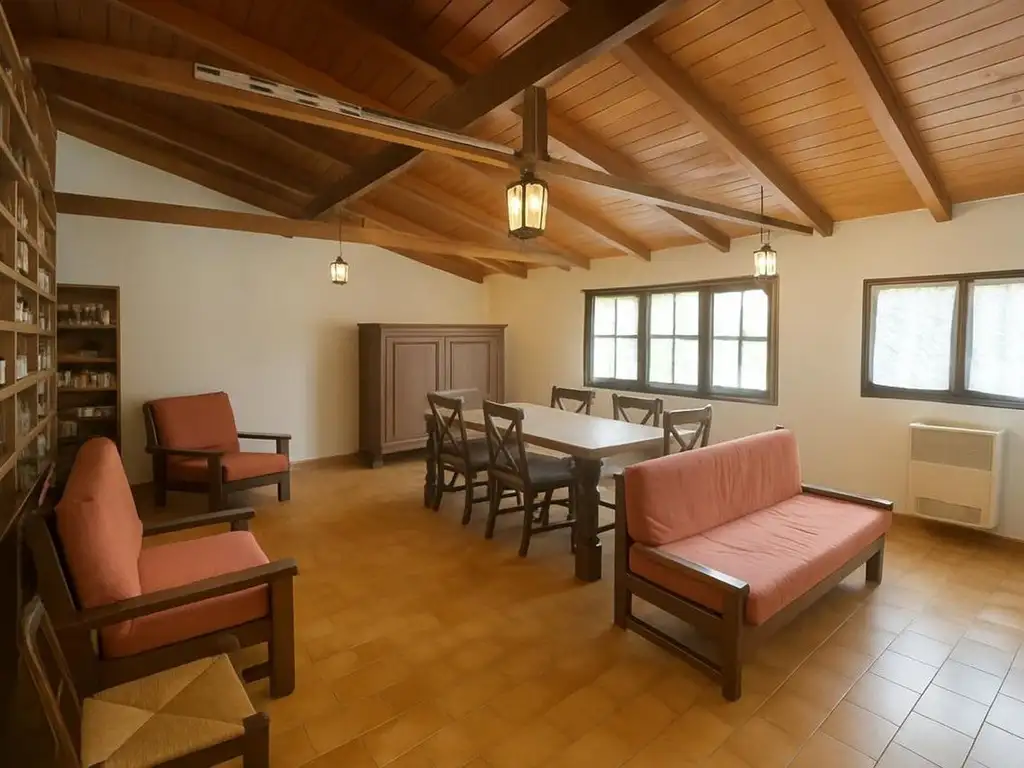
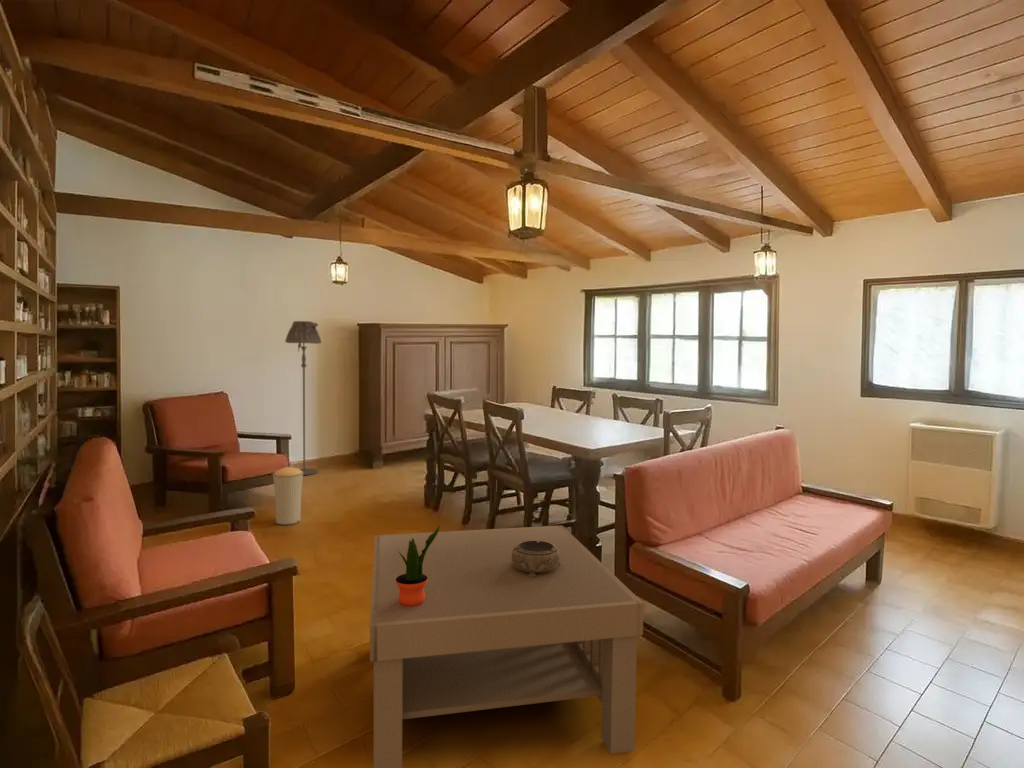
+ decorative bowl [512,540,561,577]
+ potted plant [395,524,441,607]
+ floor lamp [284,320,322,476]
+ coffee table [369,525,645,768]
+ trash can [271,466,304,526]
